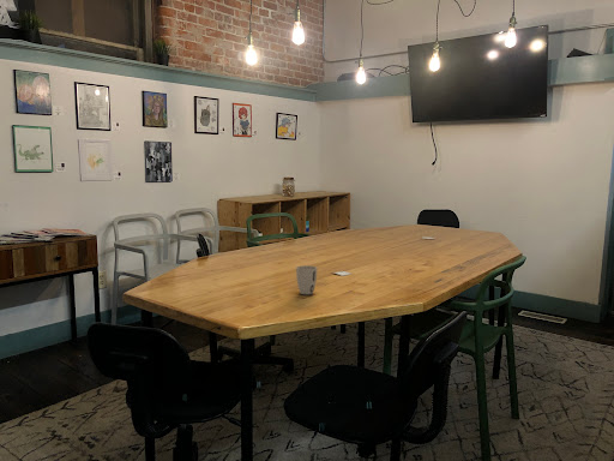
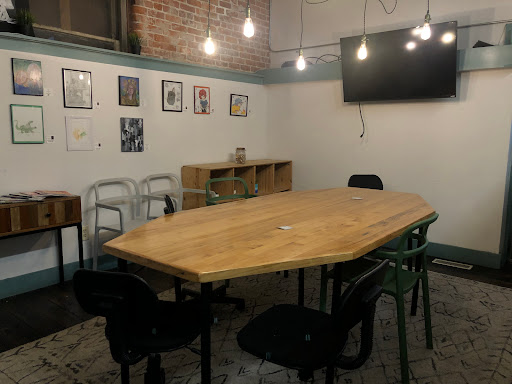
- cup [295,264,318,295]
